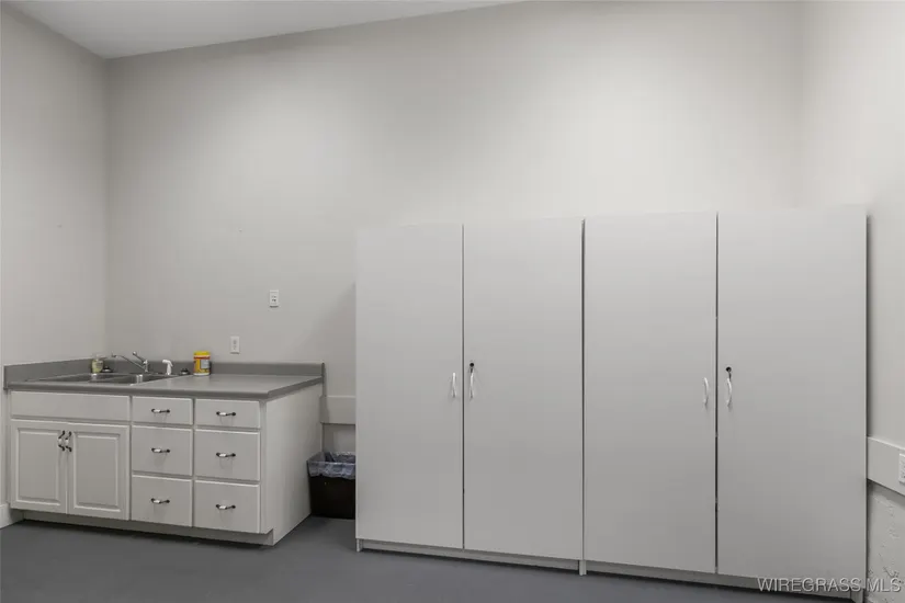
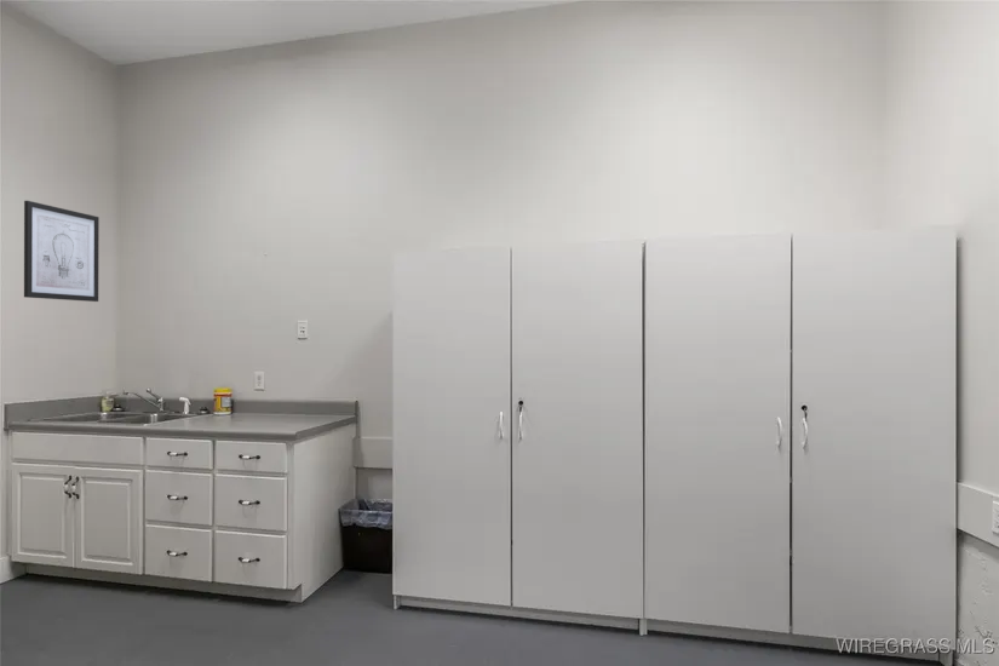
+ wall art [23,200,101,303]
